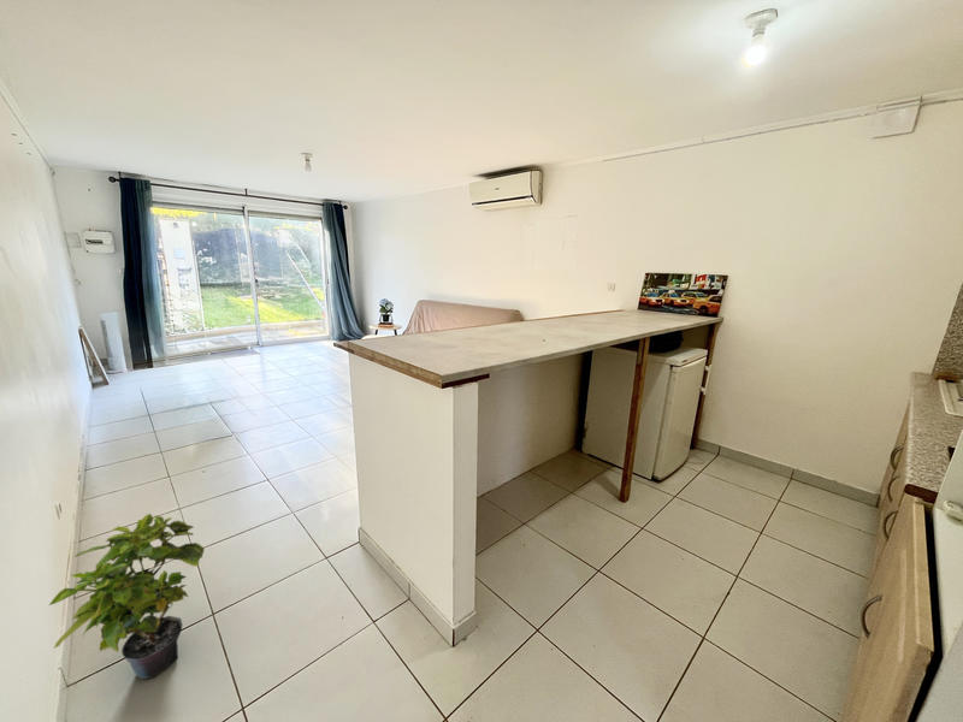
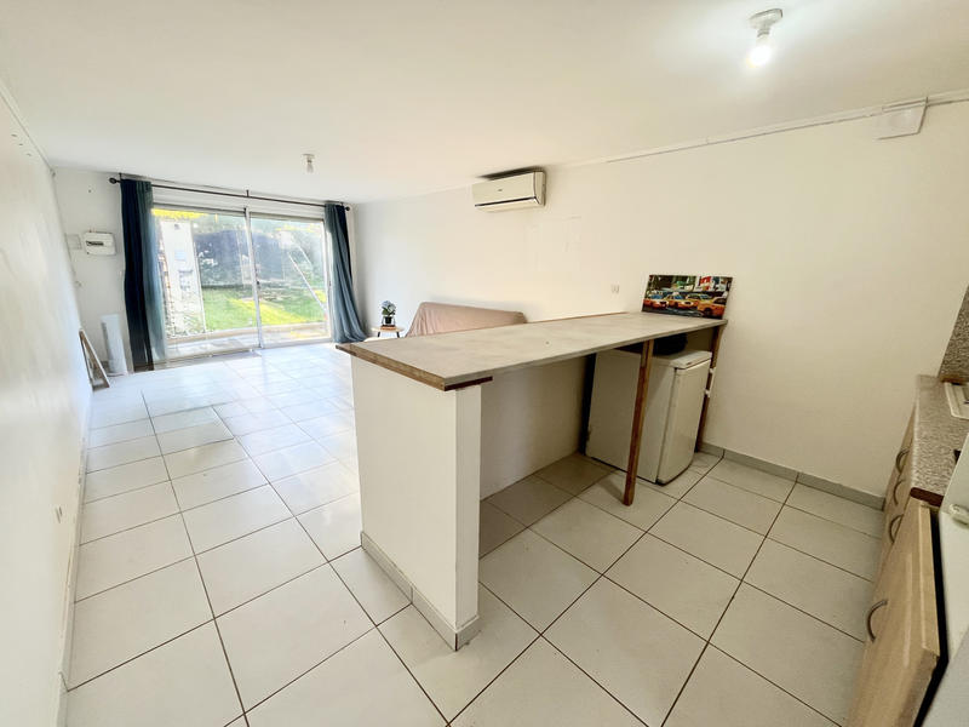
- potted plant [48,513,206,680]
